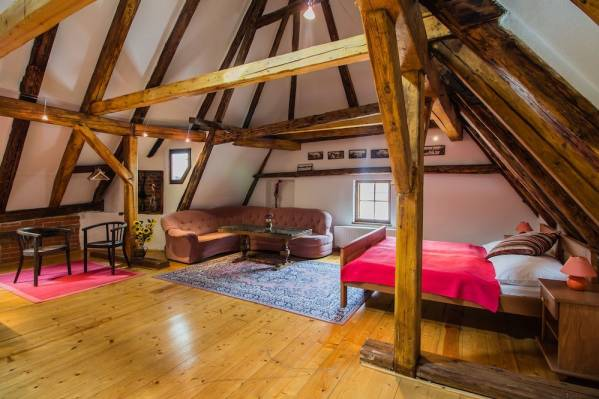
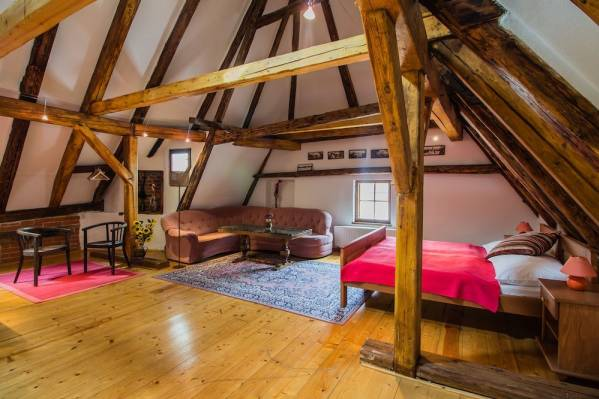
+ floor lamp [168,170,190,269]
